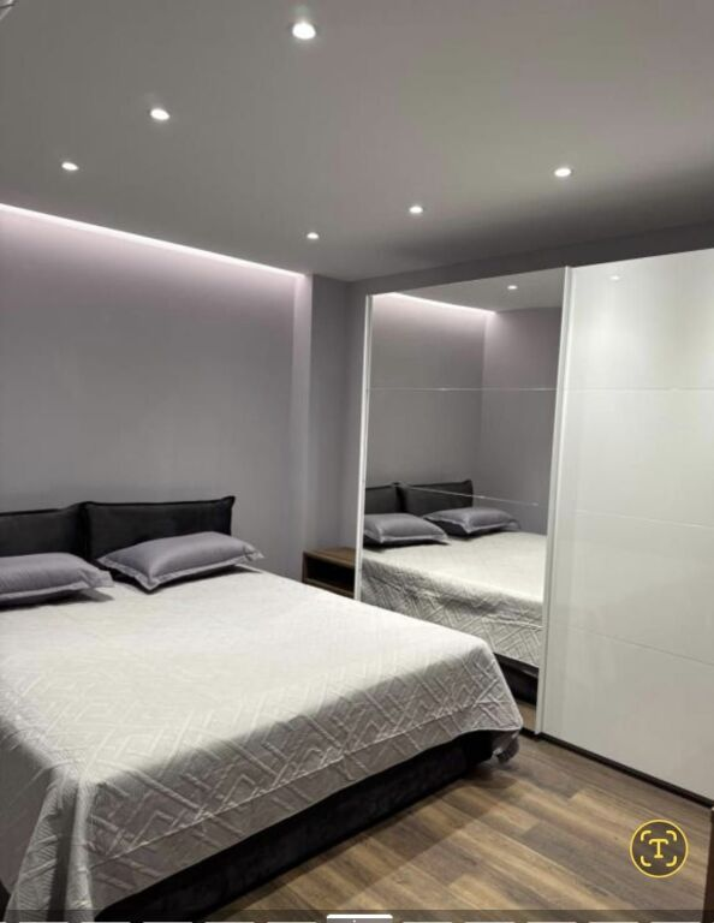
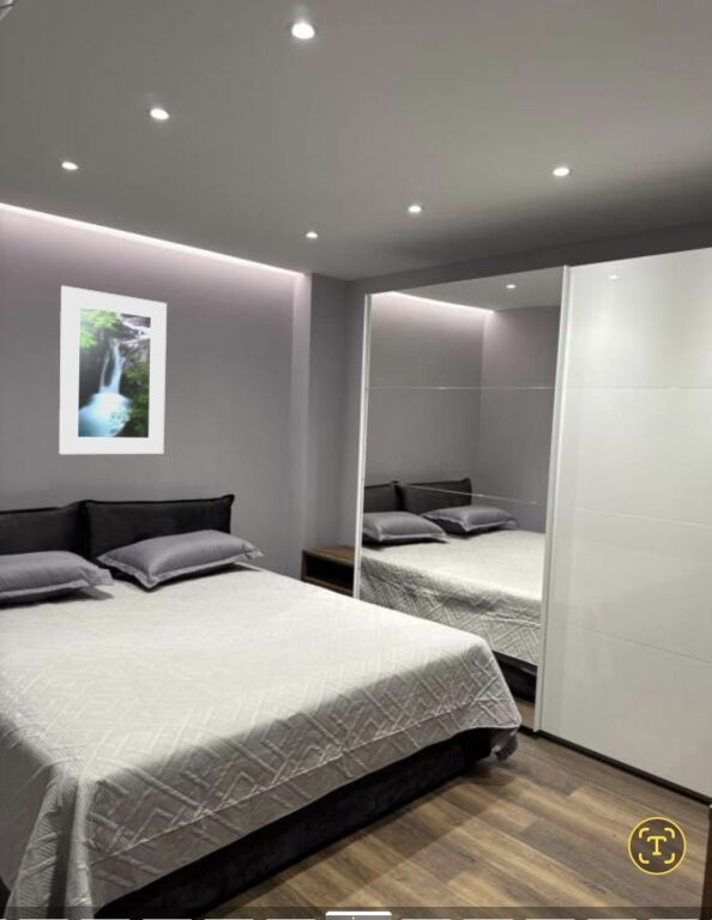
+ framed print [58,284,168,455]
